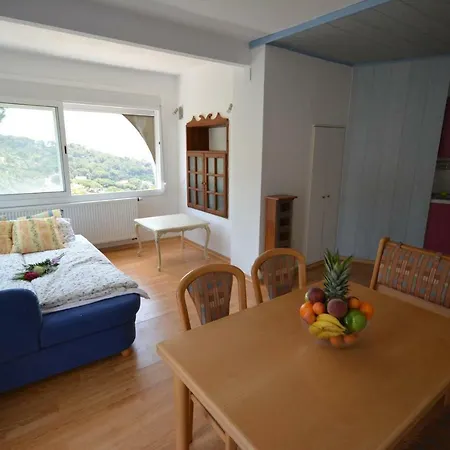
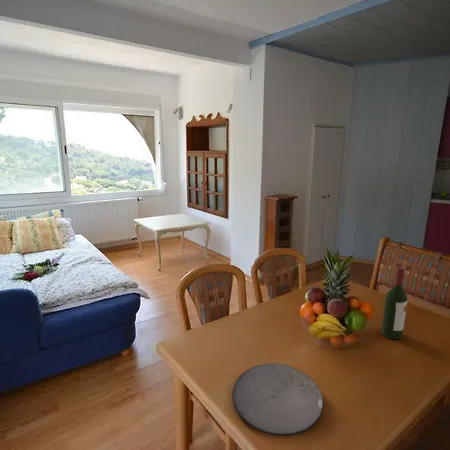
+ wine bottle [380,266,408,340]
+ plate [231,363,324,437]
